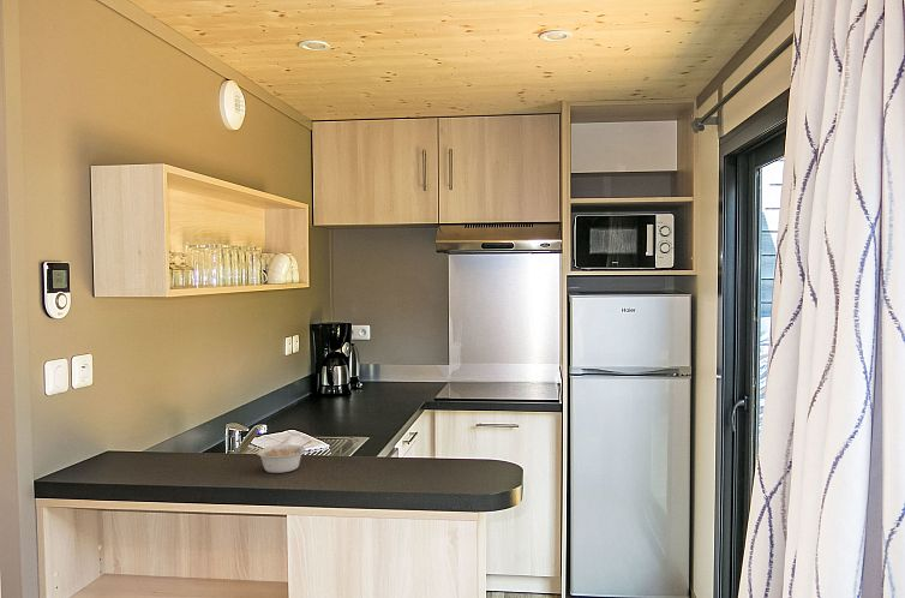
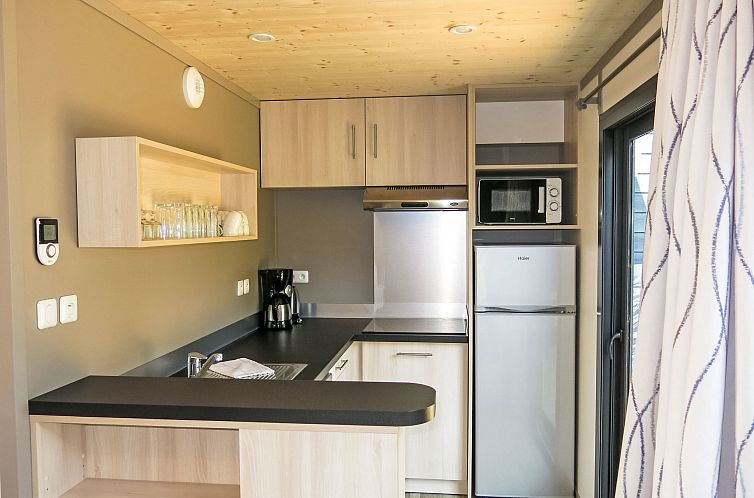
- legume [256,439,313,474]
